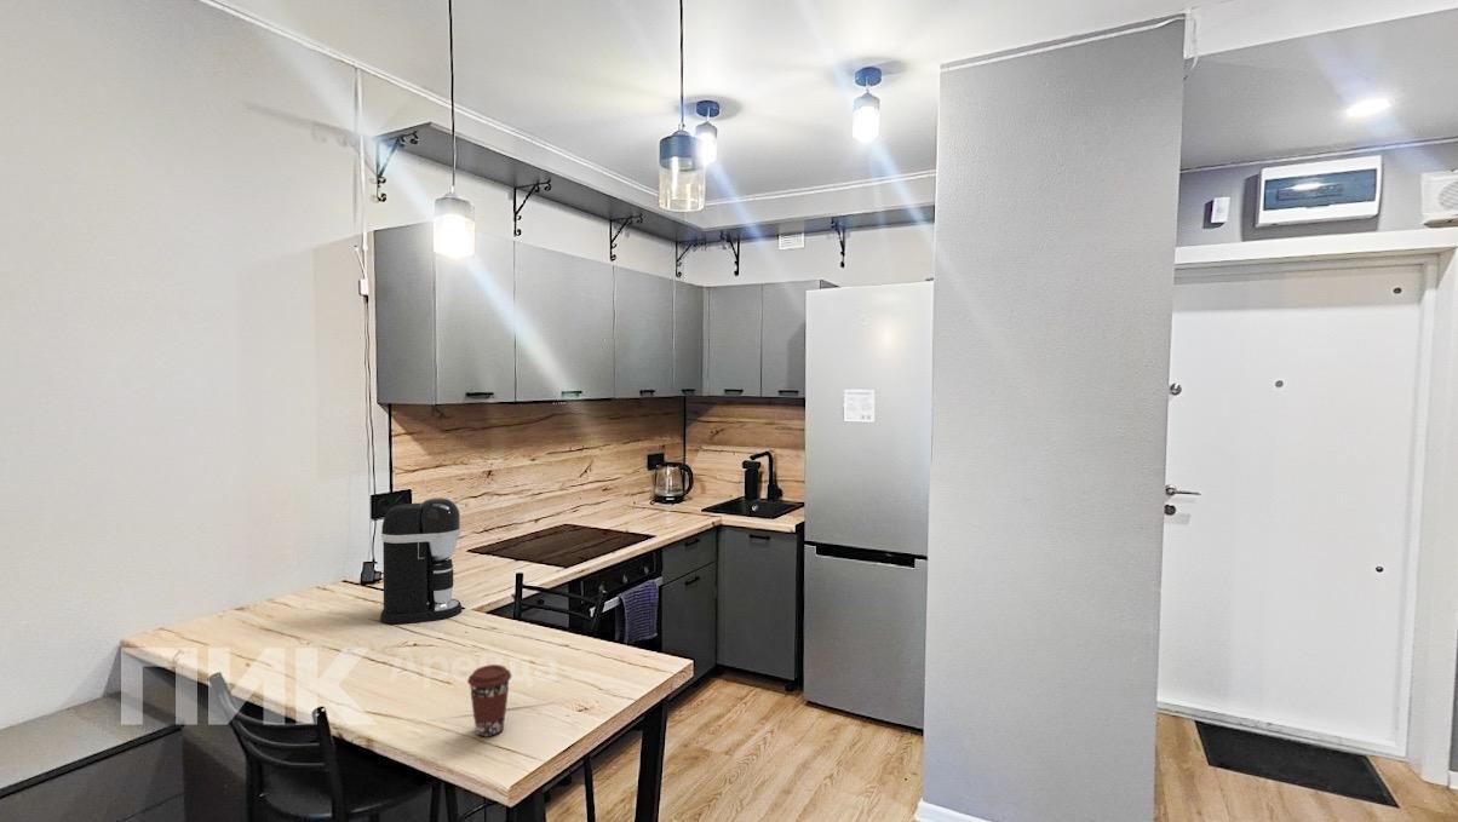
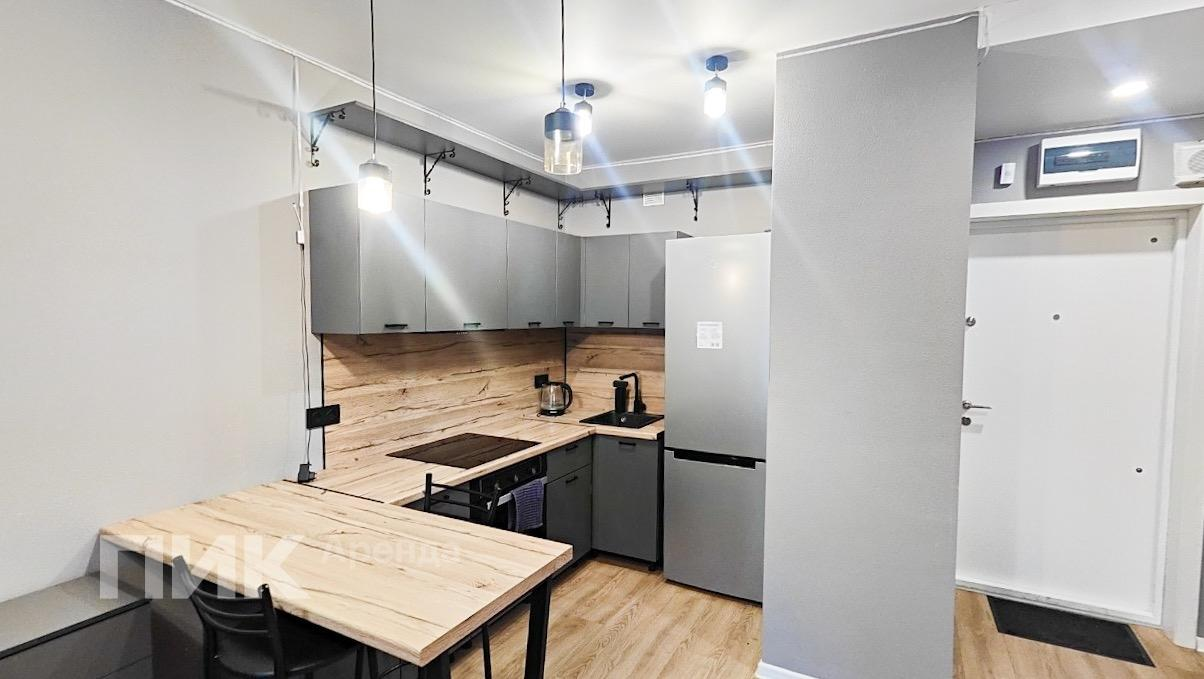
- coffee cup [466,663,512,737]
- coffee maker [379,496,463,625]
